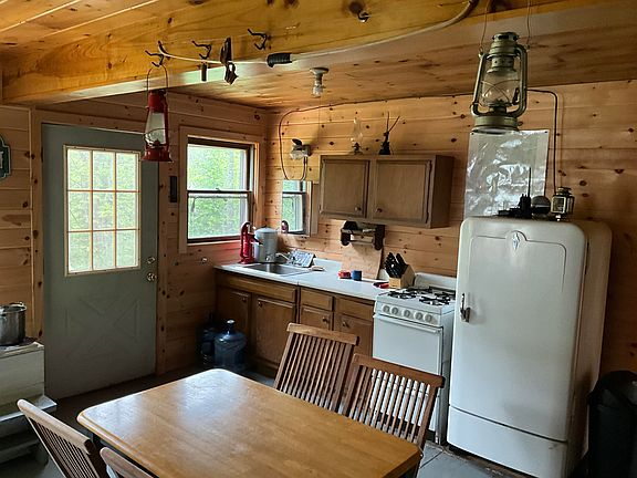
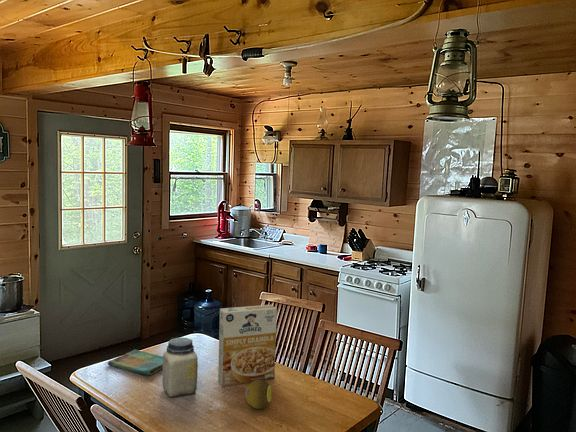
+ dish towel [107,349,163,376]
+ cereal box [217,304,278,387]
+ fruit [245,380,272,410]
+ jar [161,337,199,398]
